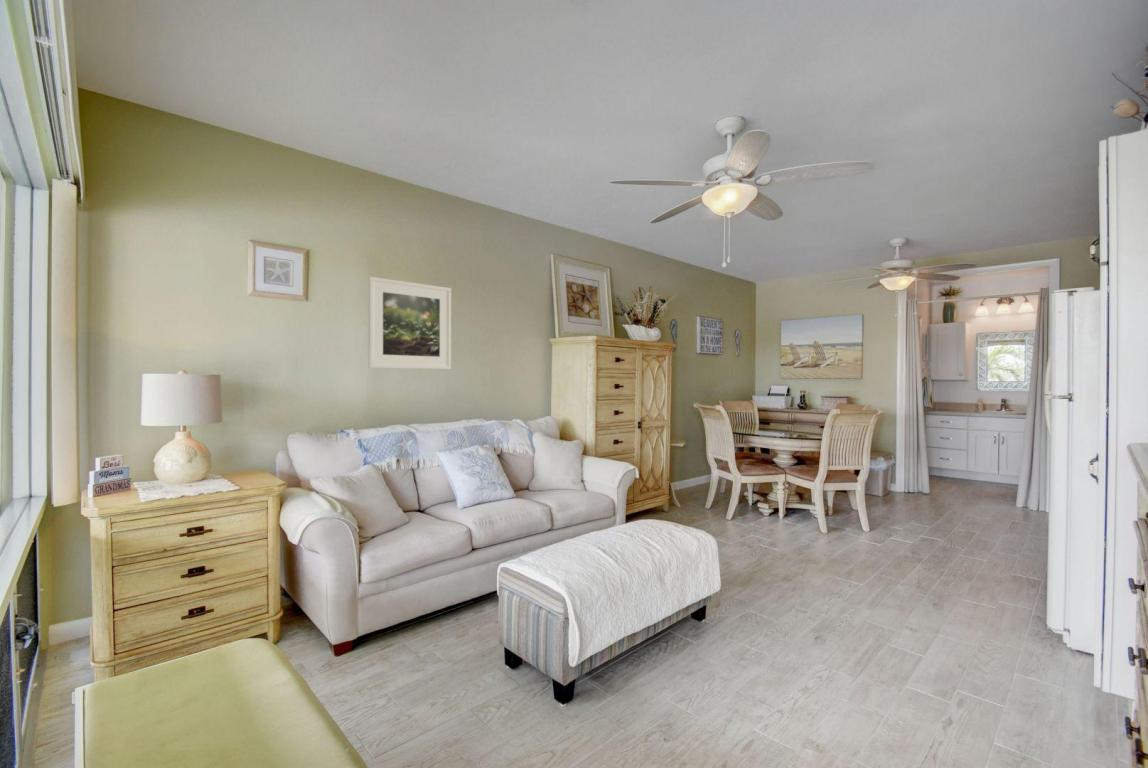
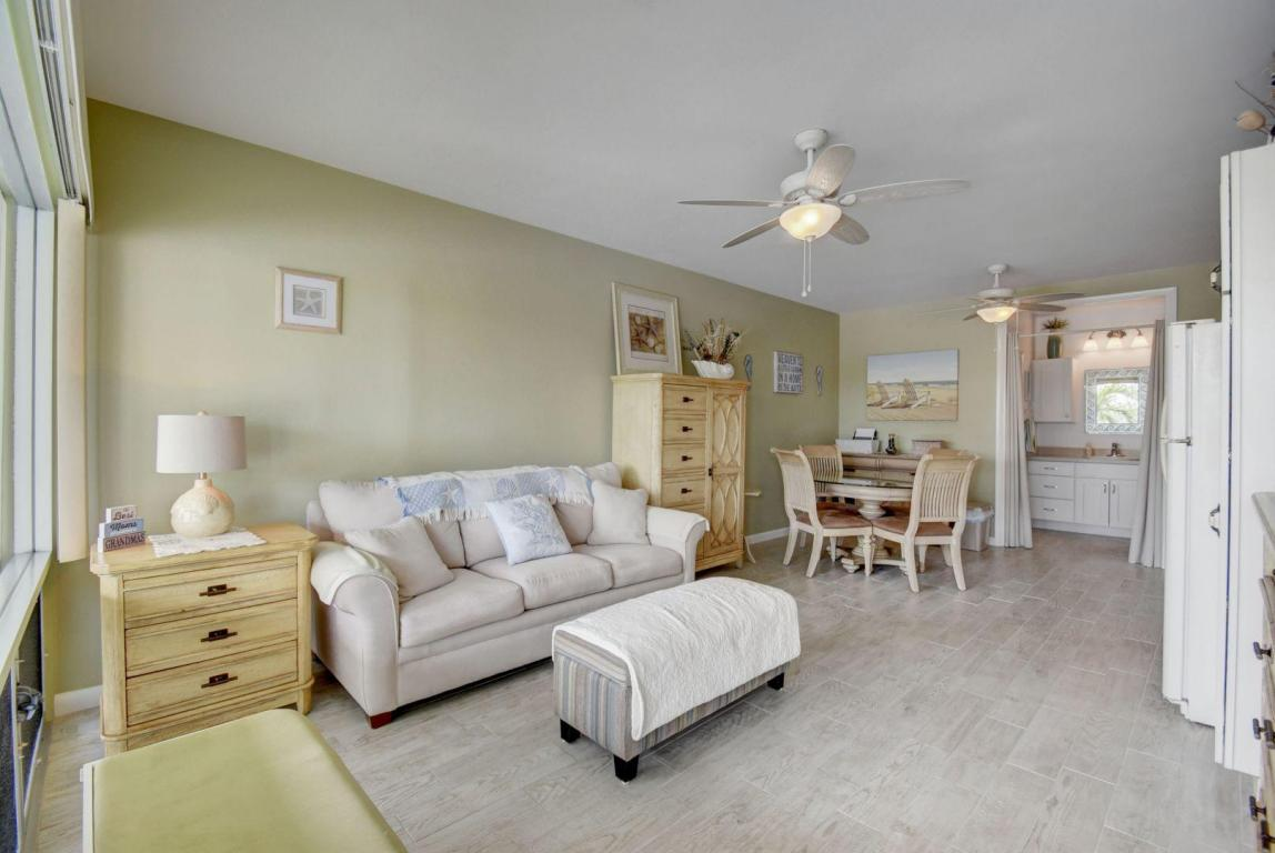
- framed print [368,276,452,370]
